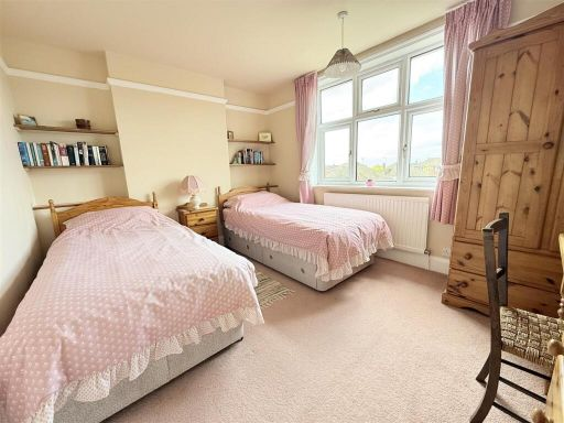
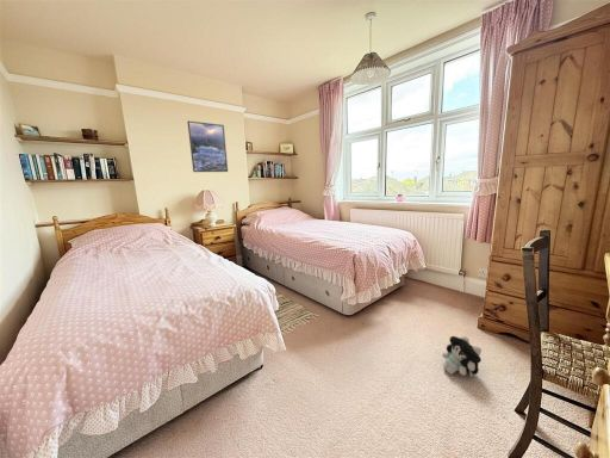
+ plush toy [441,335,483,378]
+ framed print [186,120,229,173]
